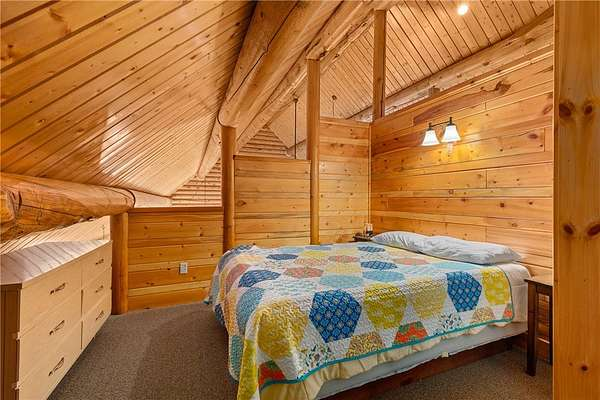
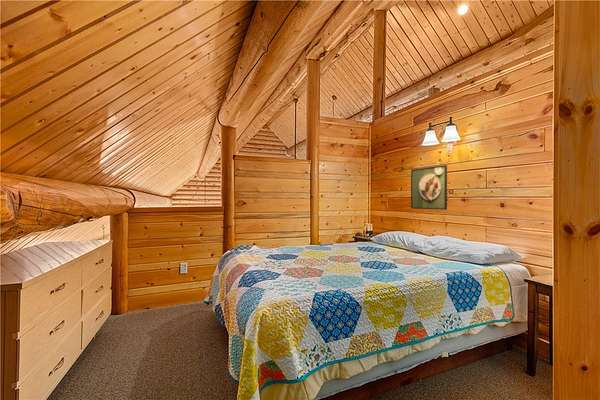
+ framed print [410,164,448,211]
